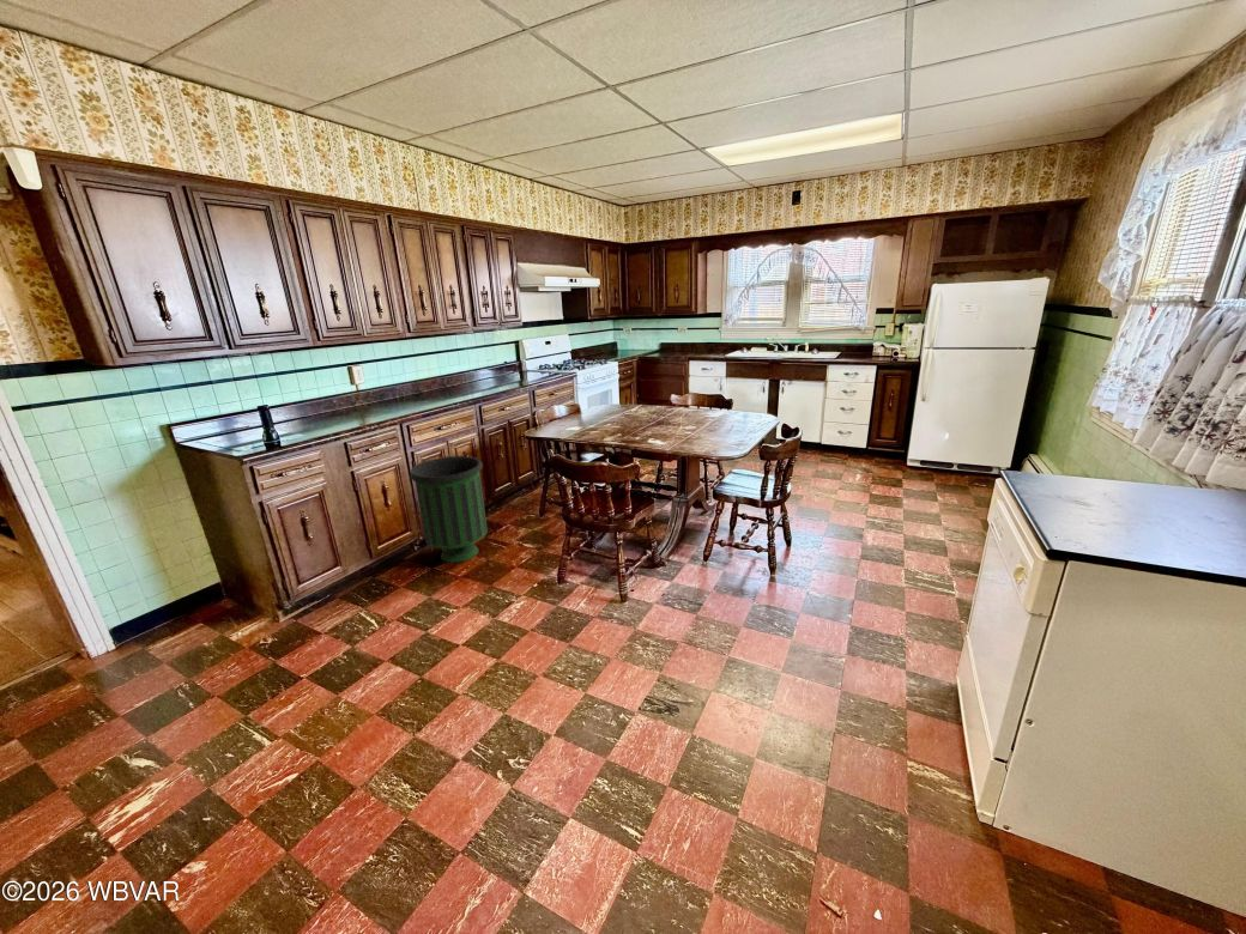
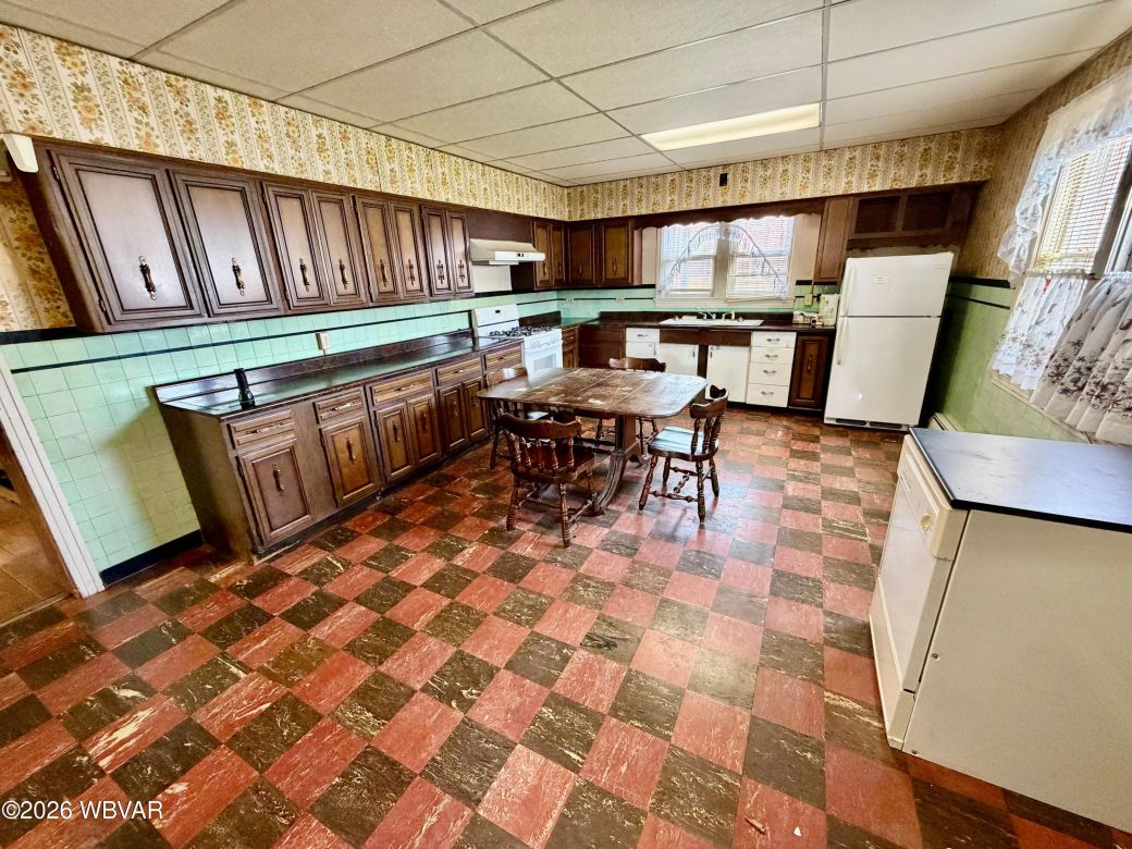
- trash can [409,455,489,564]
